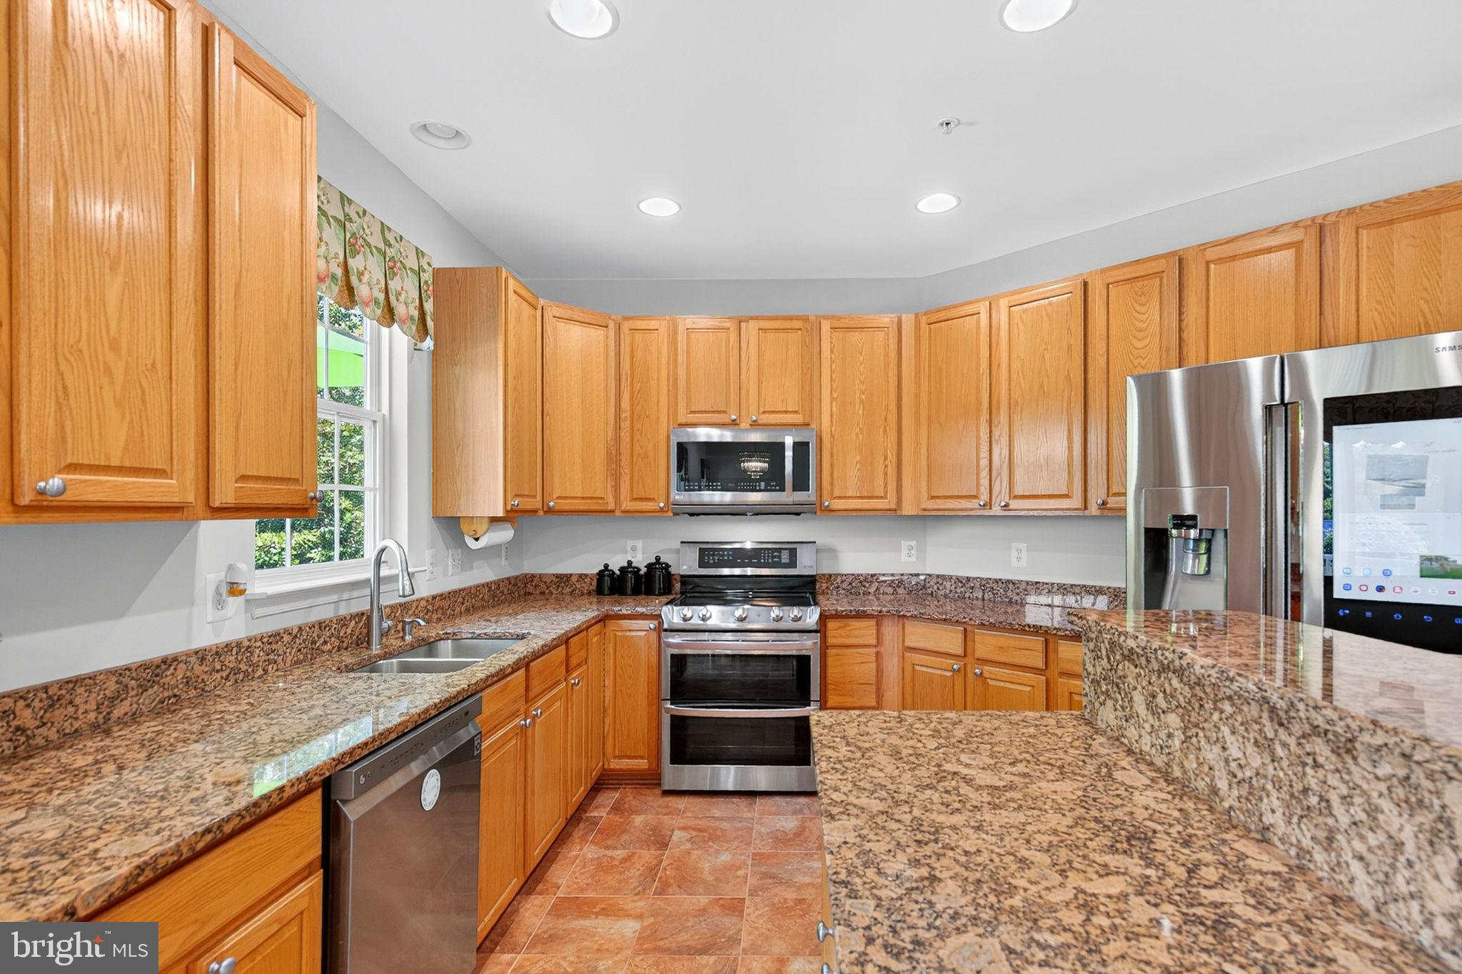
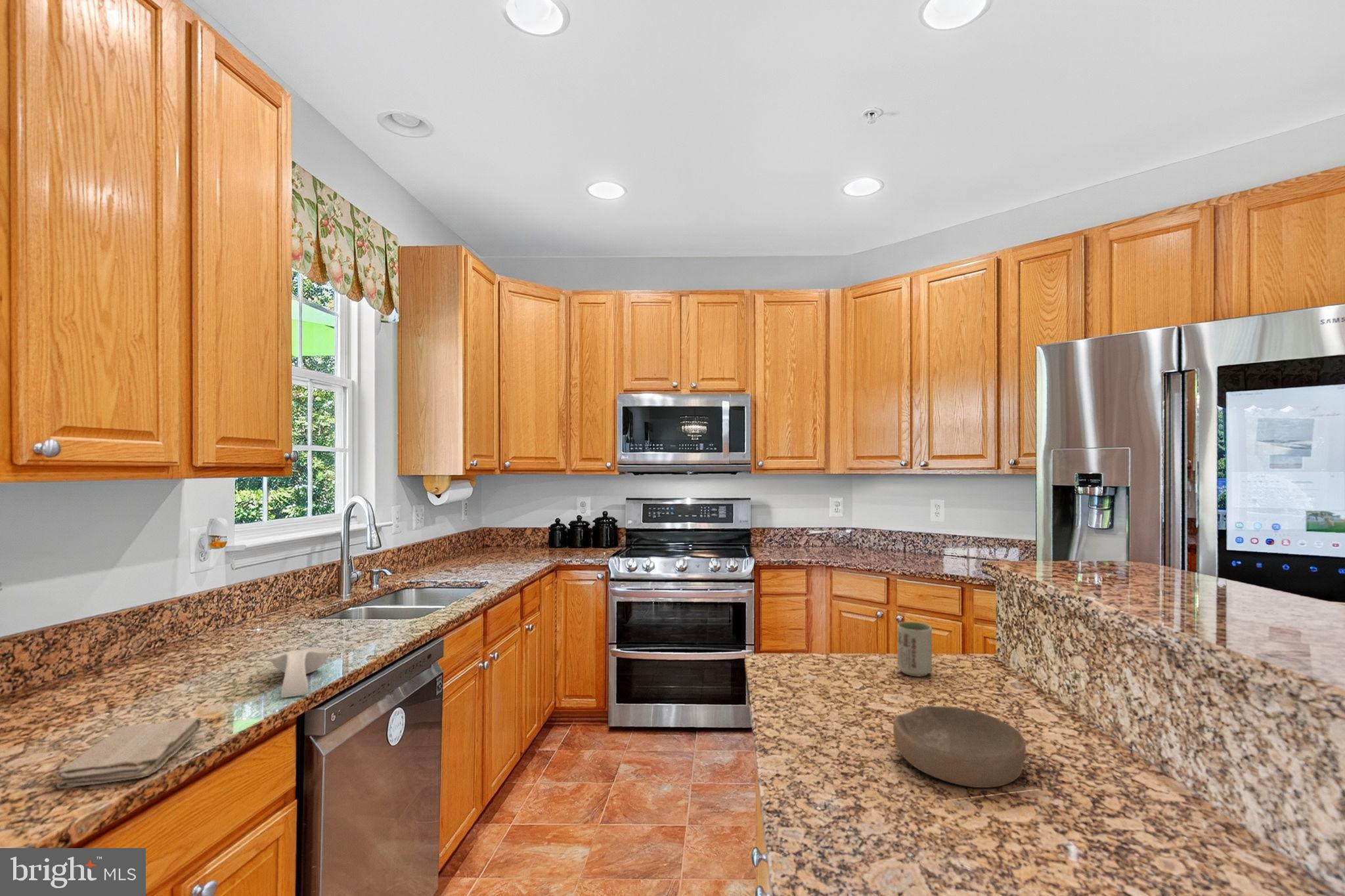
+ cup [896,621,933,677]
+ bowl [893,705,1026,788]
+ washcloth [56,717,202,789]
+ spoon rest [270,647,332,698]
